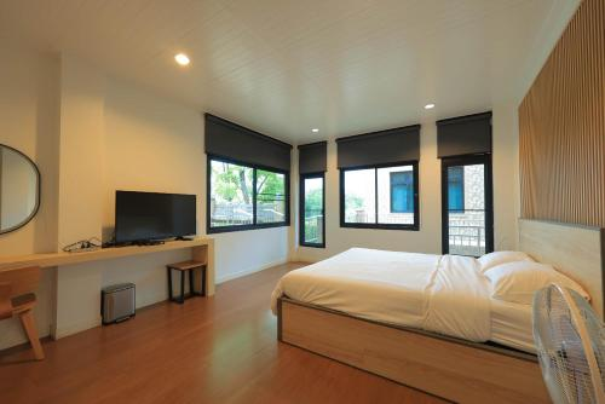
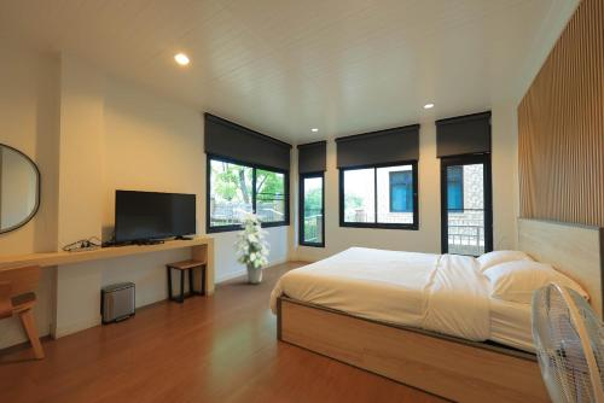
+ indoor plant [232,209,271,285]
